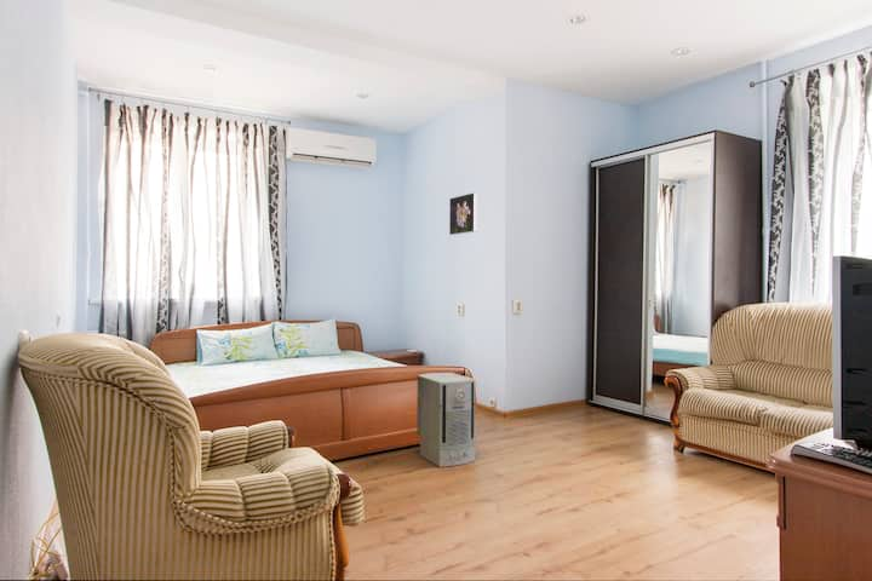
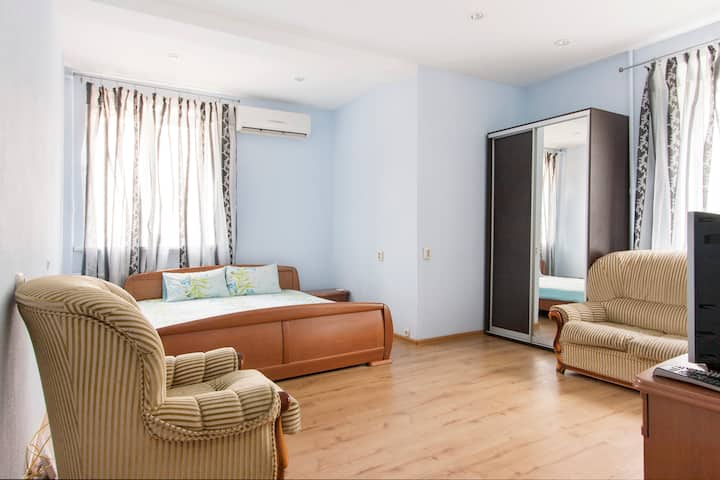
- air purifier [415,372,477,468]
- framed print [448,191,478,236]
